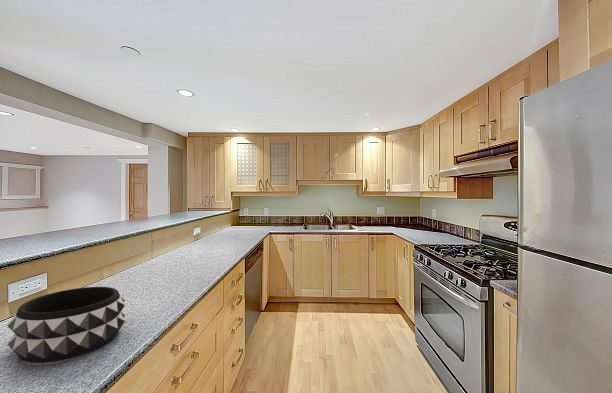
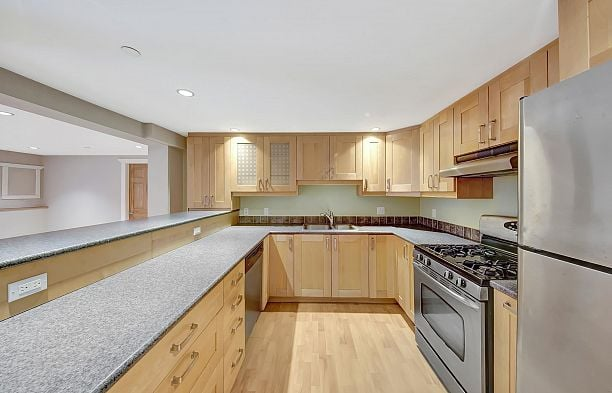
- decorative bowl [6,286,126,364]
